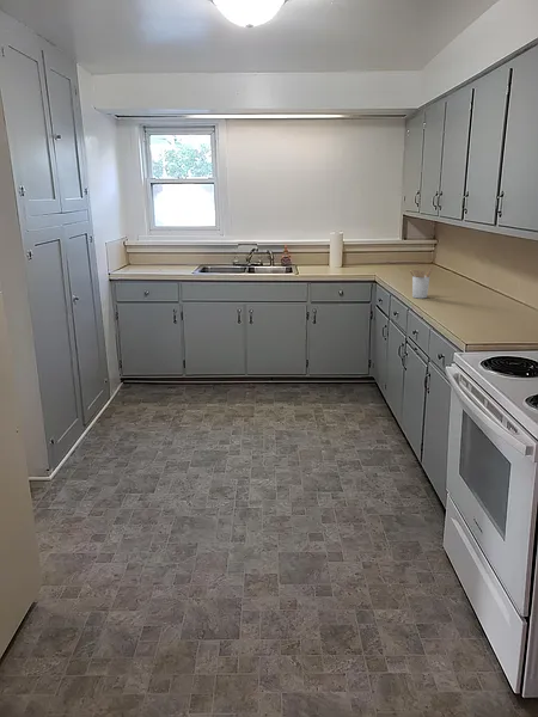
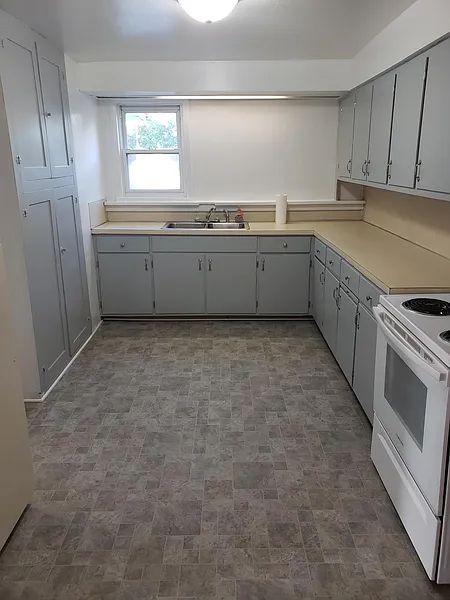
- utensil holder [409,265,434,300]
